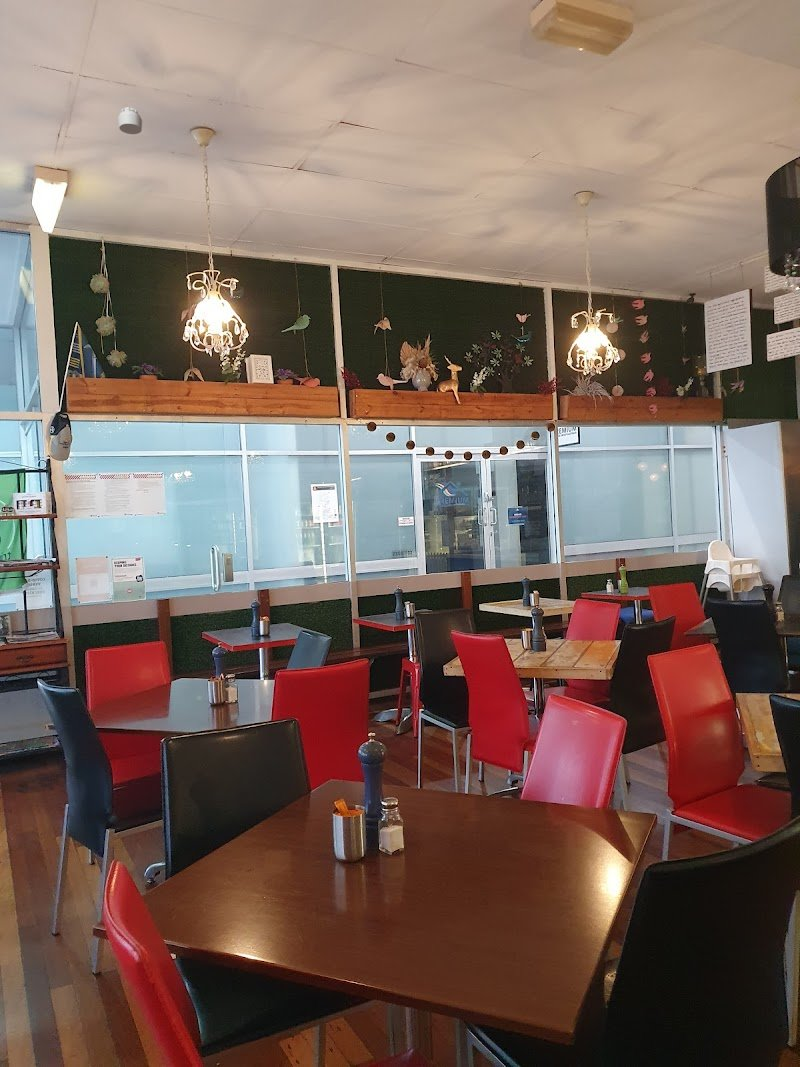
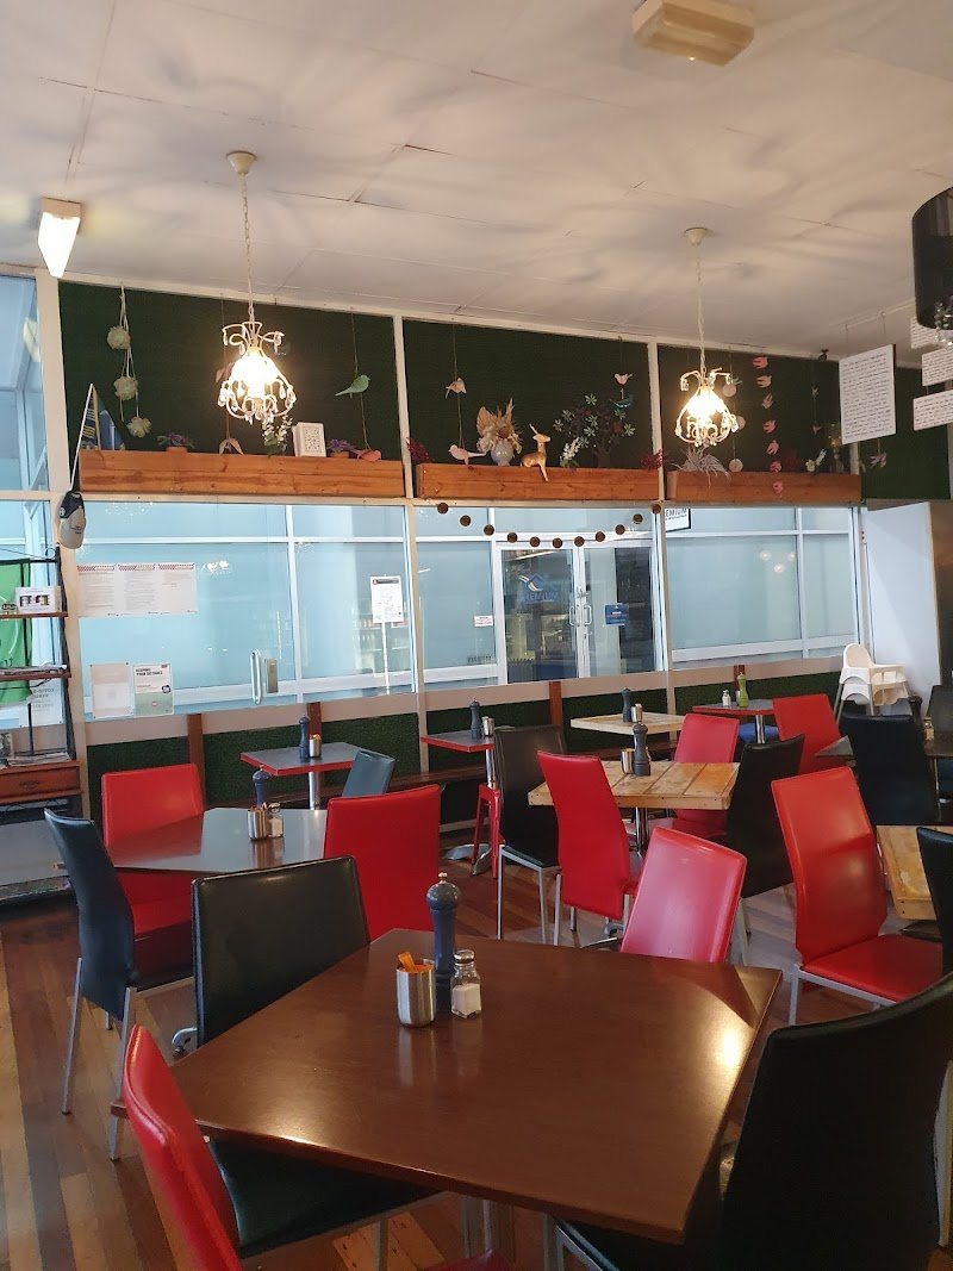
- smoke detector [117,107,143,135]
